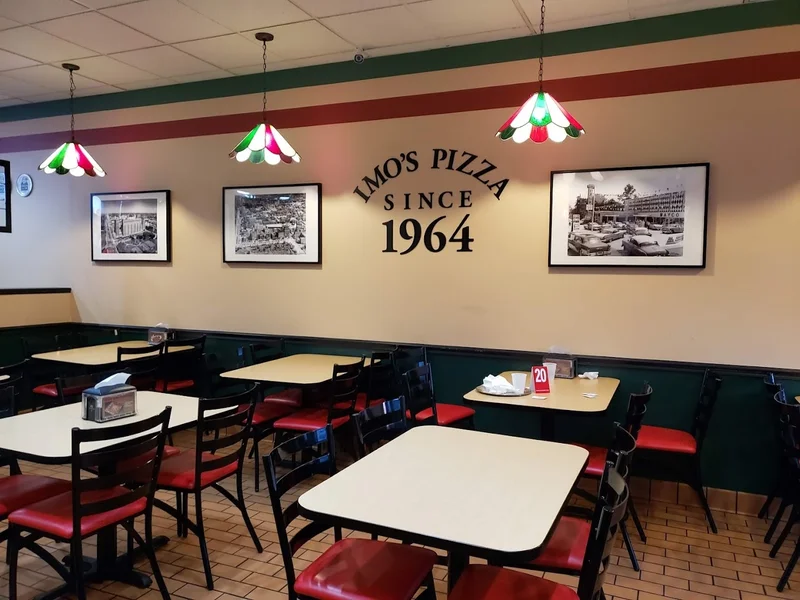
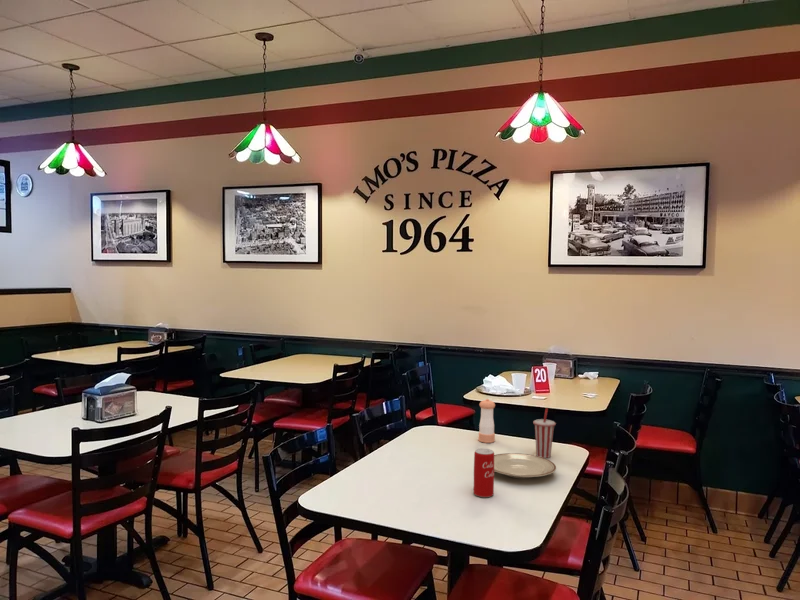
+ beverage can [473,448,495,498]
+ pepper shaker [477,398,496,444]
+ cup with straw [532,407,557,459]
+ plate [494,452,557,479]
